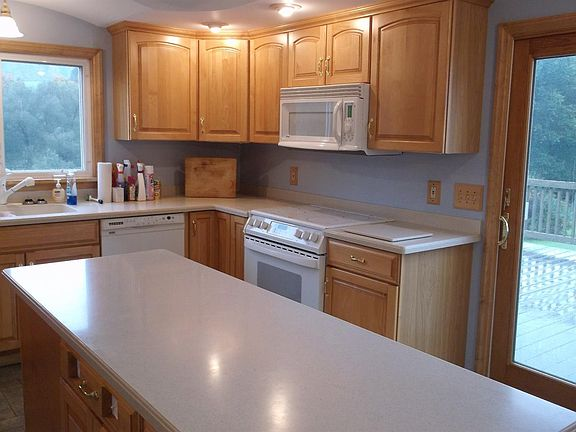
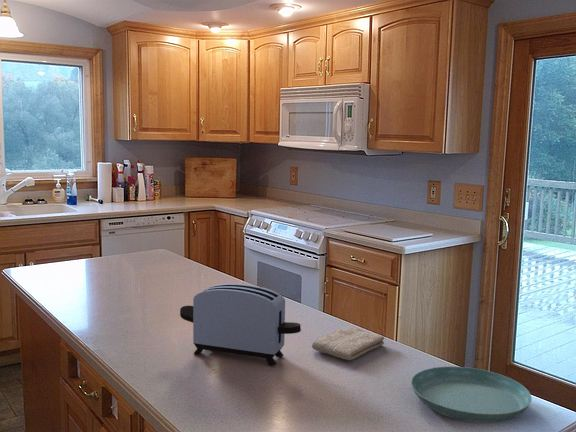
+ saucer [410,365,533,424]
+ toaster [179,283,302,367]
+ washcloth [311,327,385,361]
